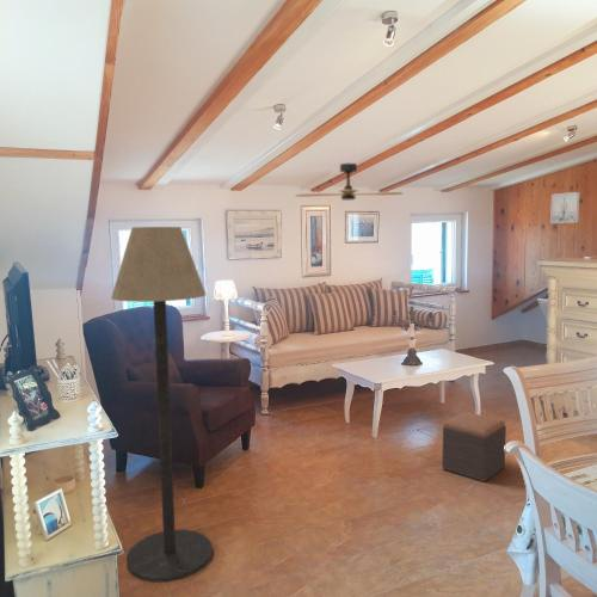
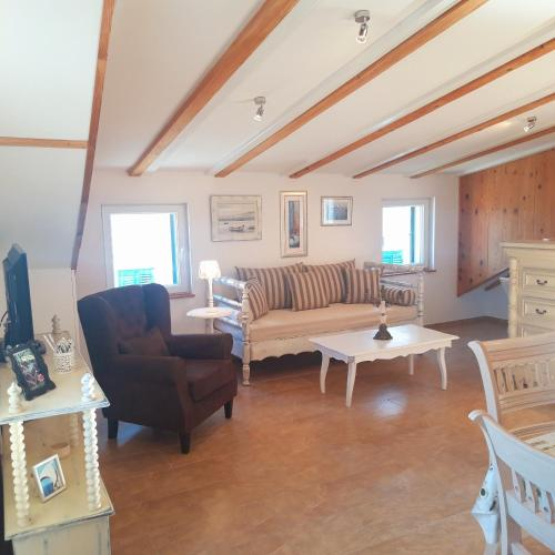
- footstool [441,411,507,484]
- wall art [549,191,581,224]
- floor lamp [110,226,214,584]
- ceiling fan [294,162,404,201]
